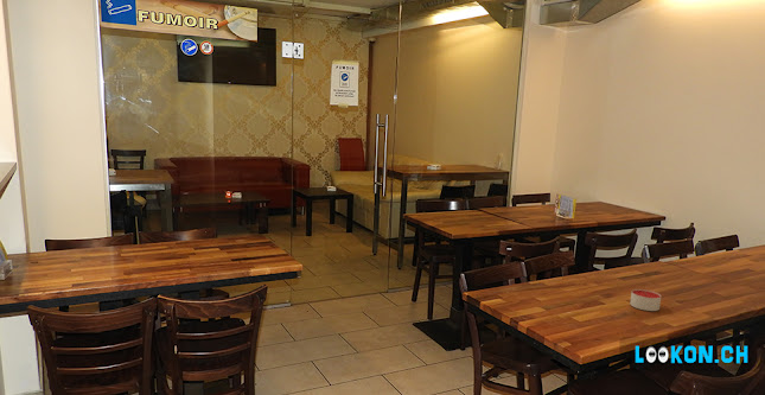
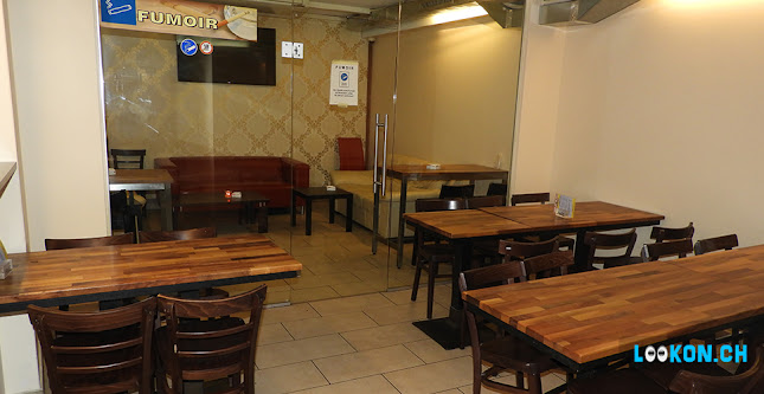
- candle [629,288,662,312]
